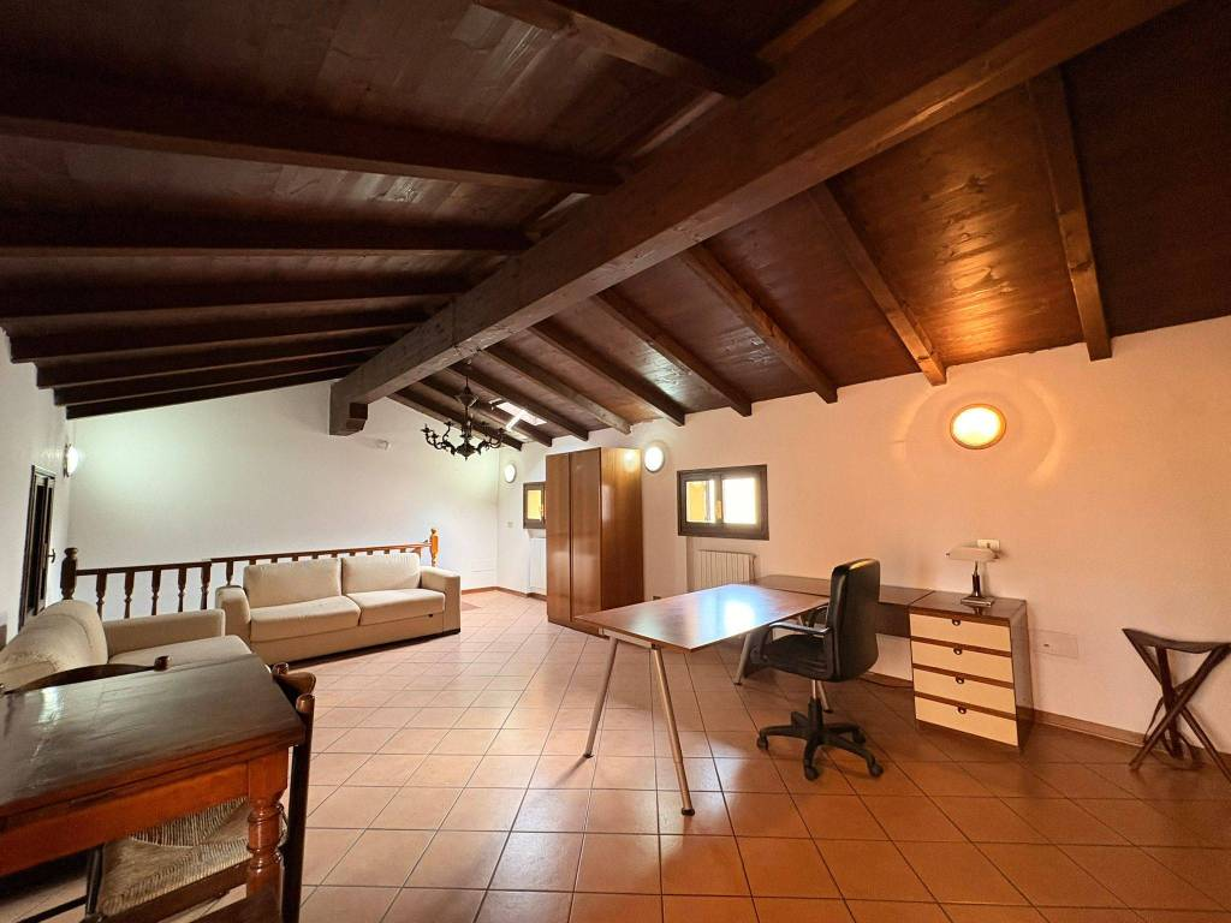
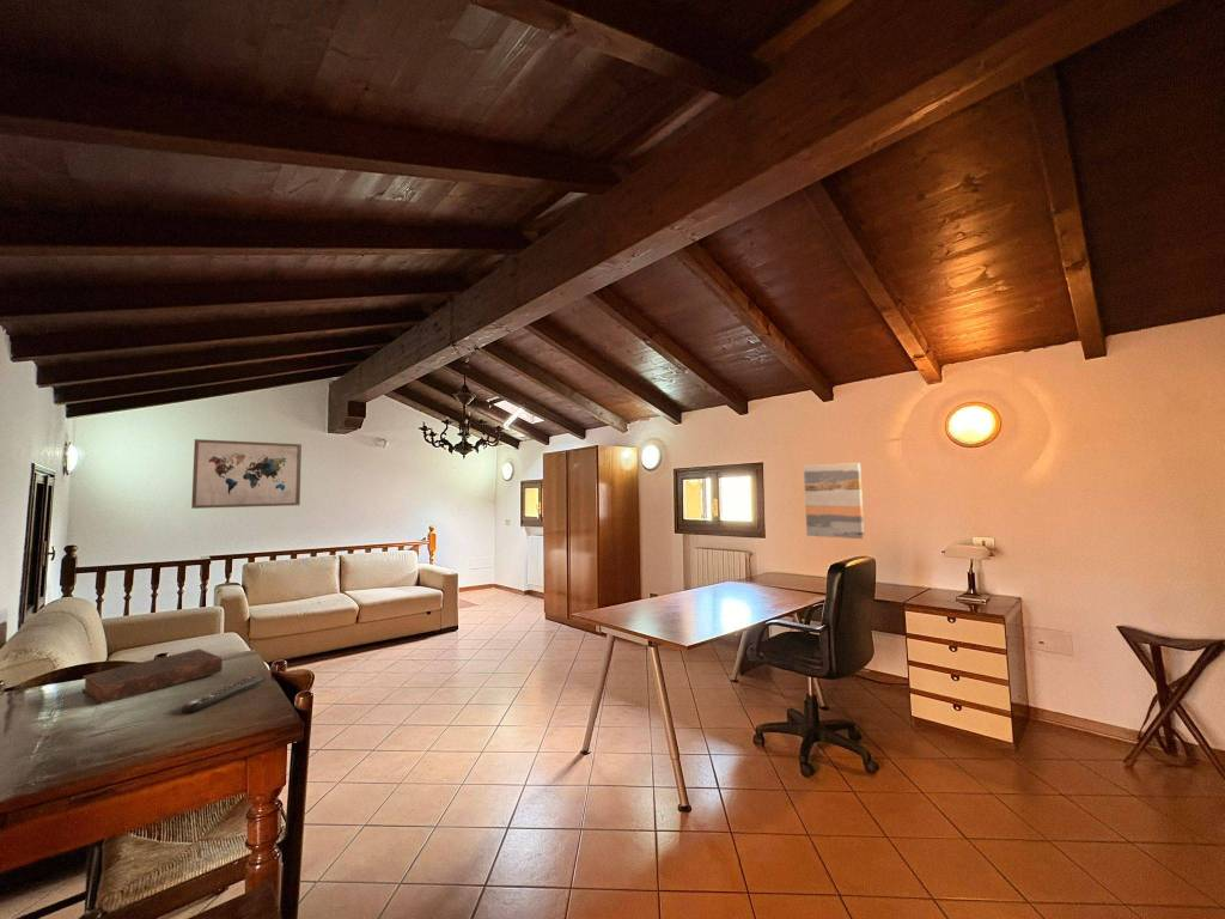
+ book [80,647,224,705]
+ wall art [803,462,866,540]
+ remote control [181,675,267,714]
+ wall art [190,438,303,510]
